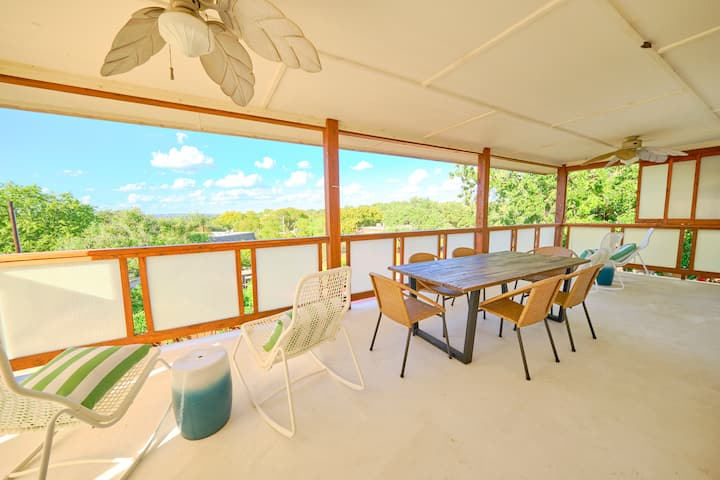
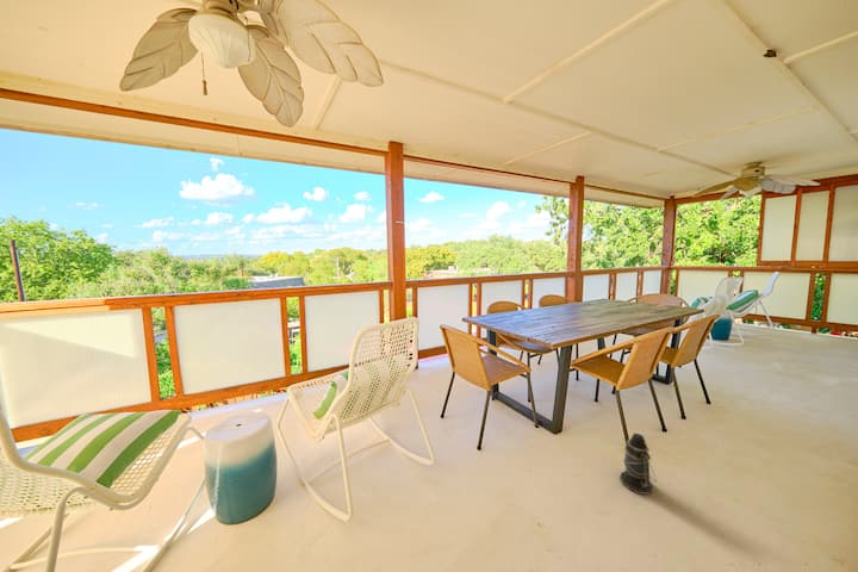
+ lantern [618,433,658,496]
